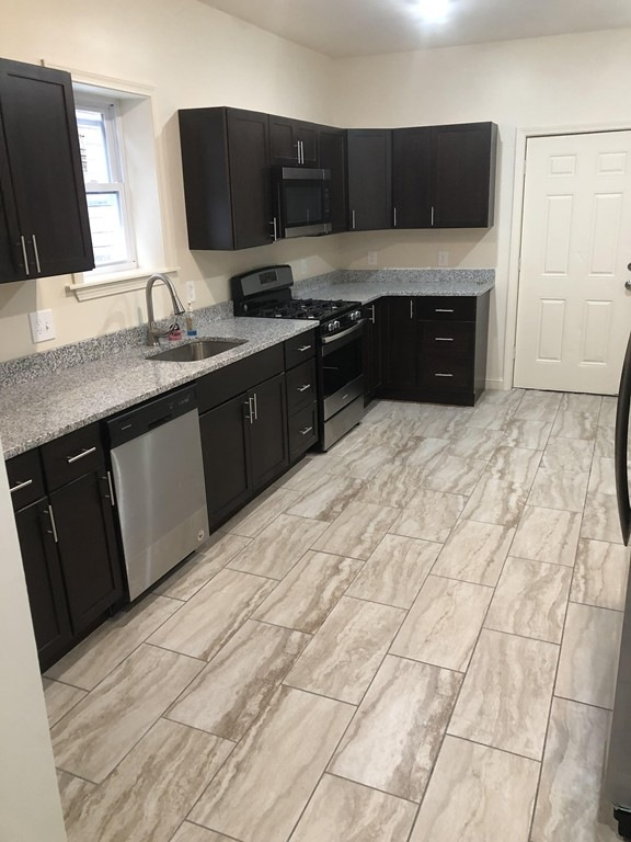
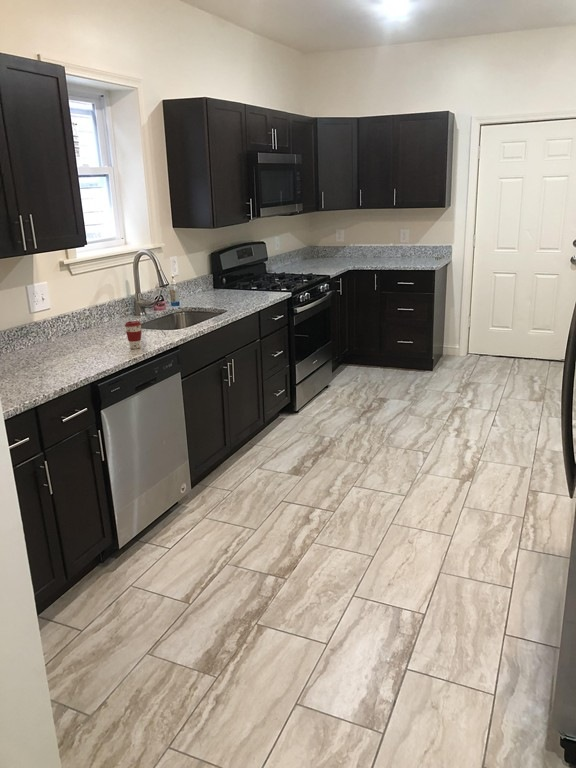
+ coffee cup [124,320,142,350]
